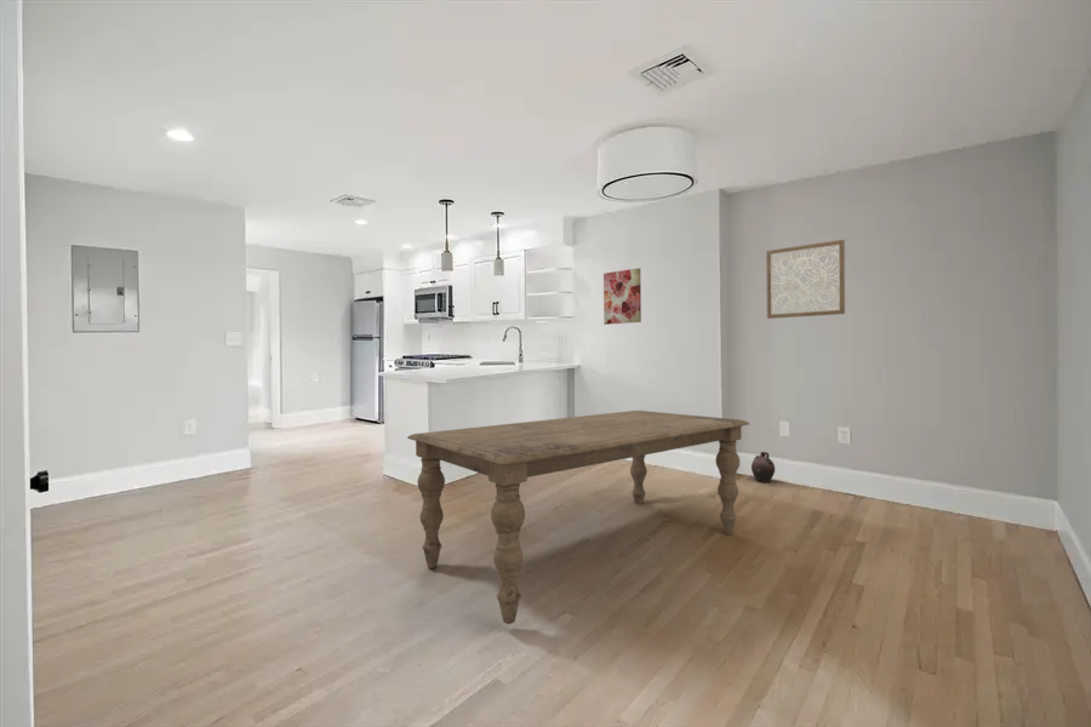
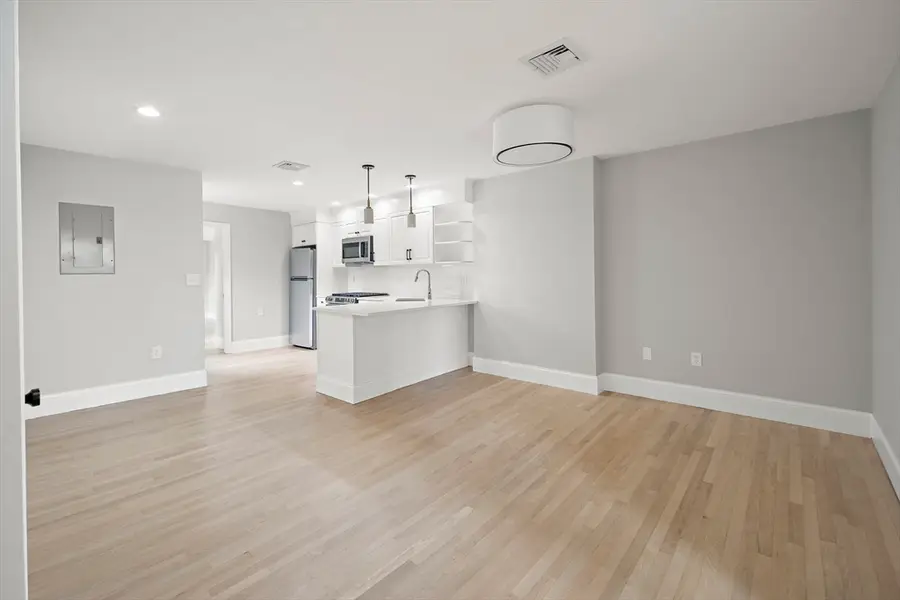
- wall art [602,267,642,326]
- wall art [765,239,846,320]
- ceramic jug [750,451,776,483]
- dining table [406,410,750,625]
